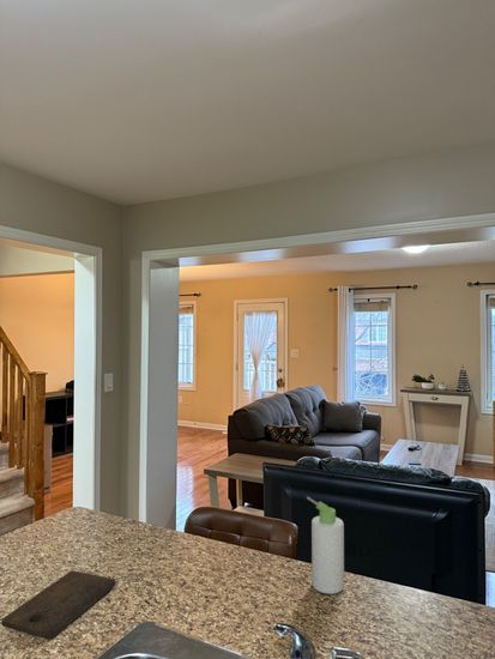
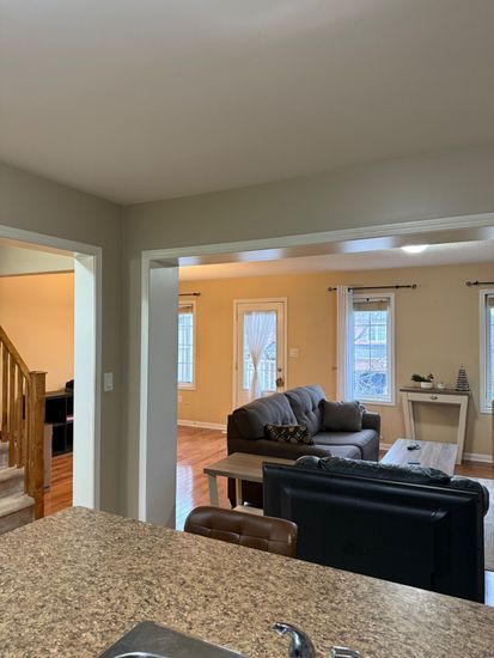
- bottle [306,496,345,595]
- cutting board [0,569,116,641]
